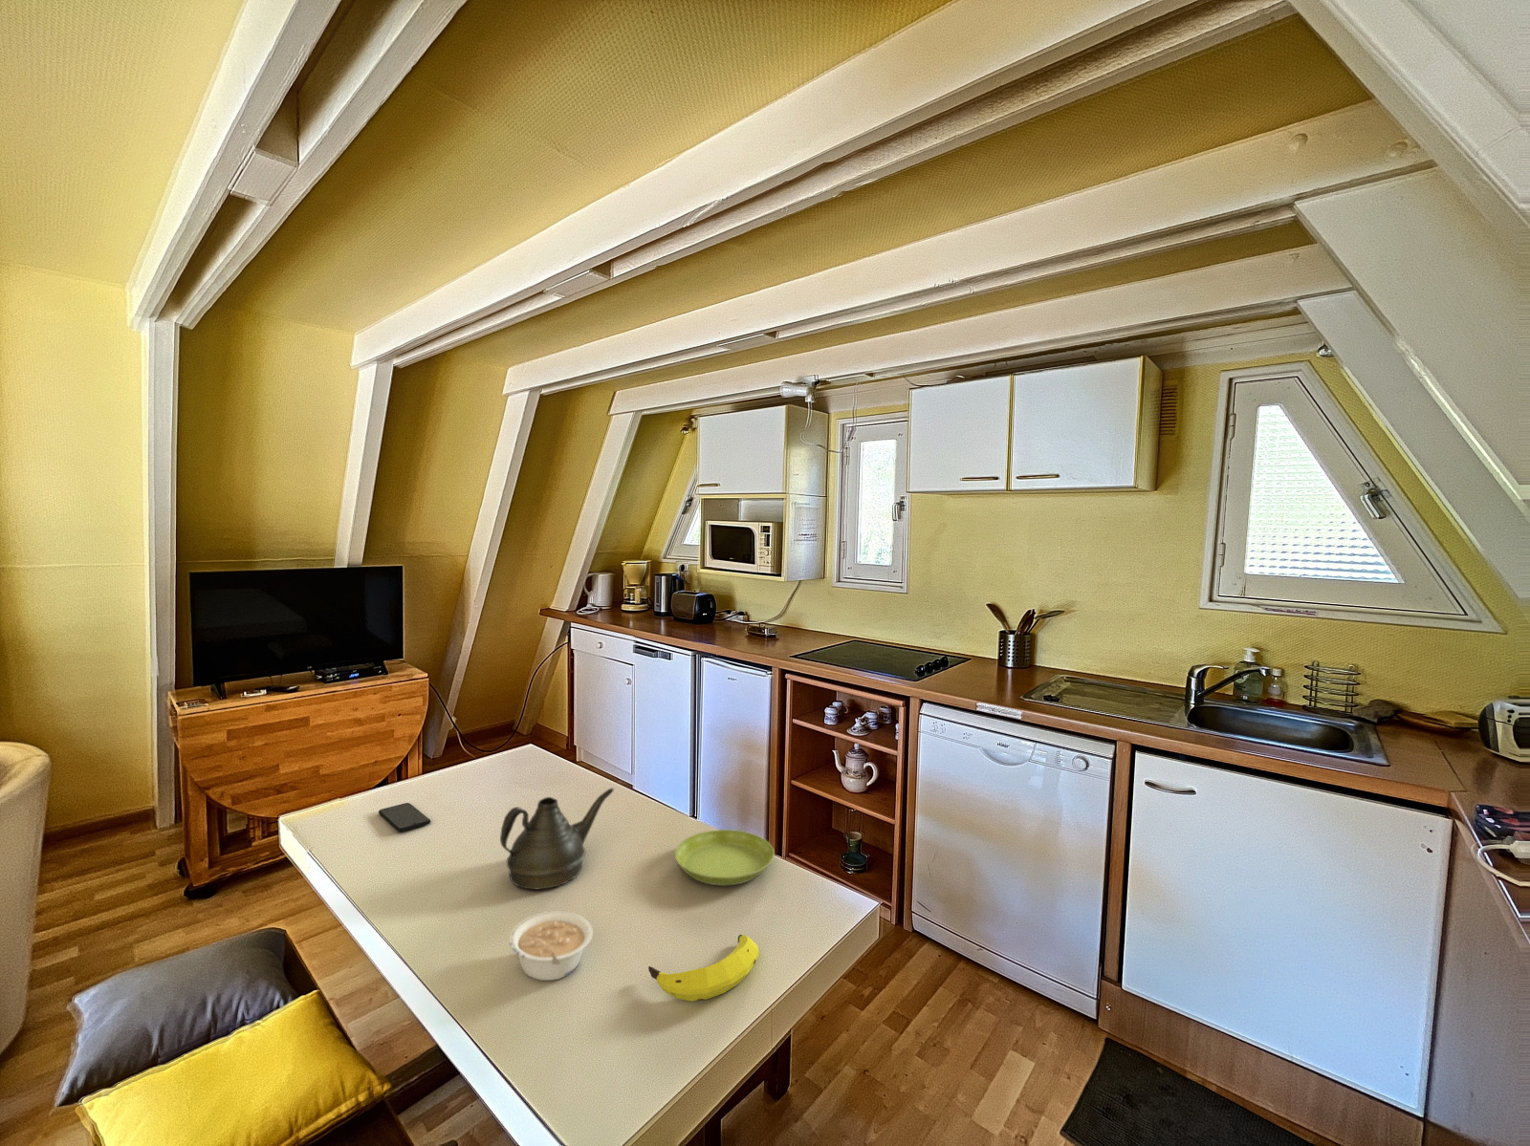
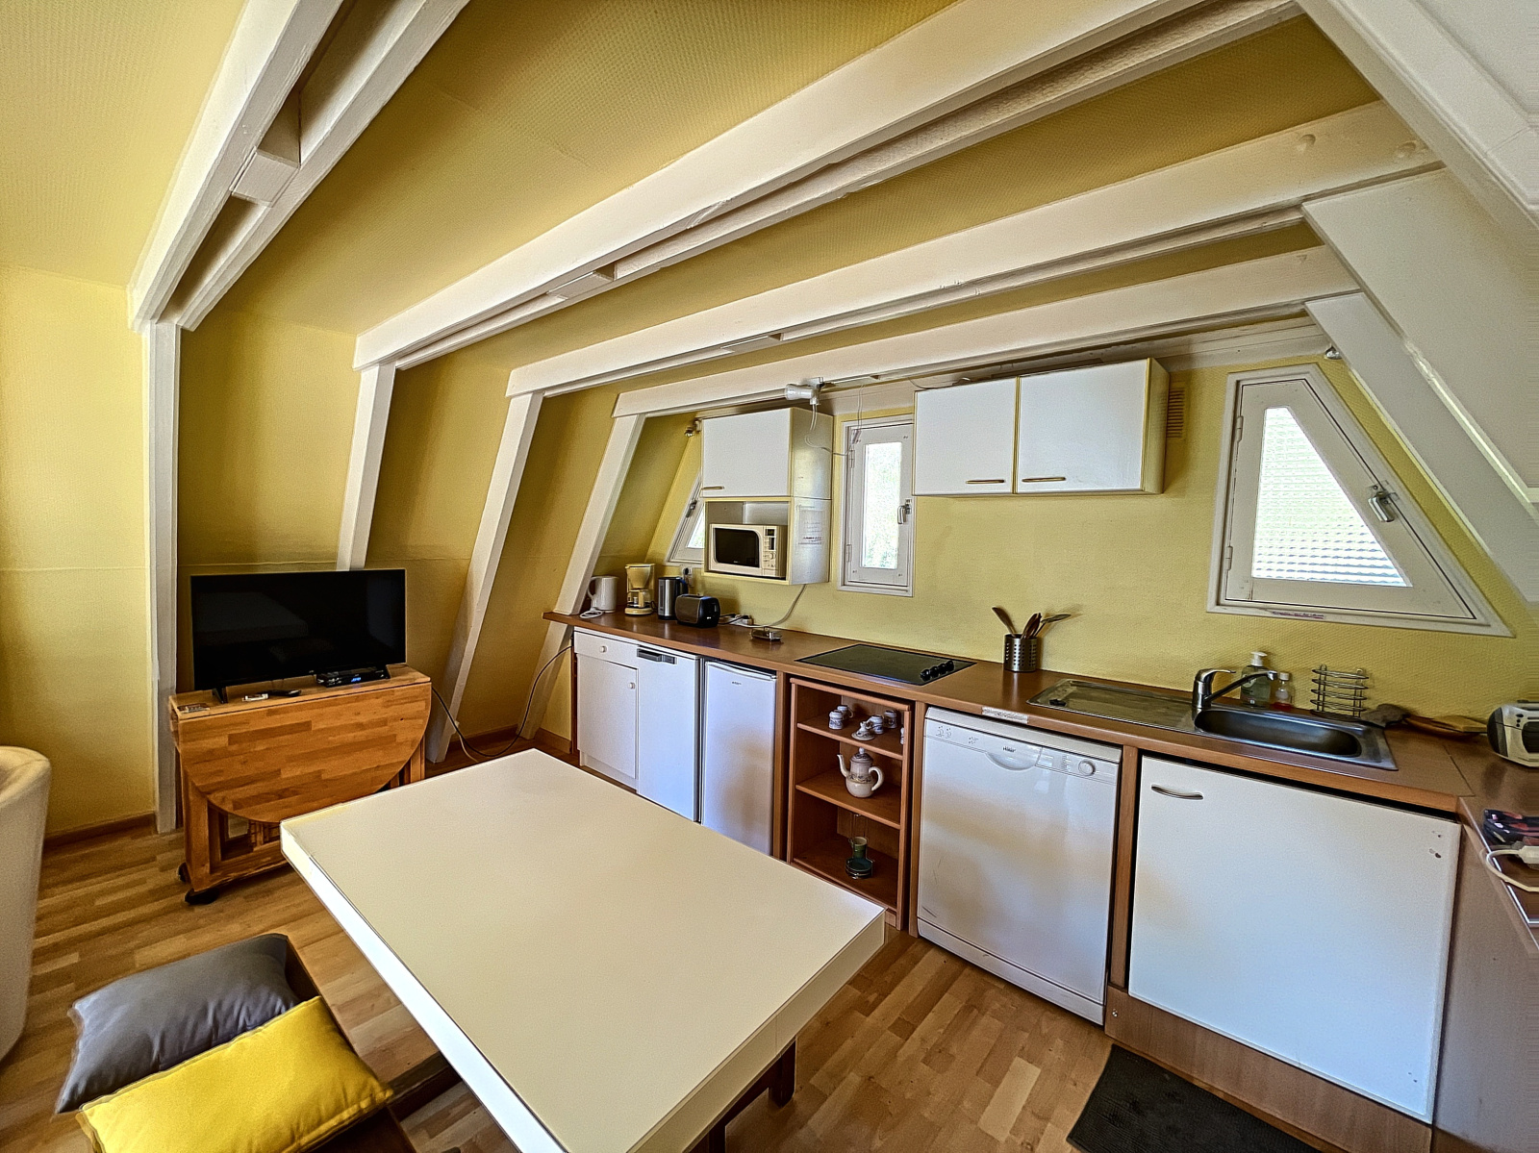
- smartphone [378,802,431,833]
- saucer [674,828,775,886]
- banana [648,934,761,1002]
- legume [509,911,593,981]
- teapot [500,787,615,890]
